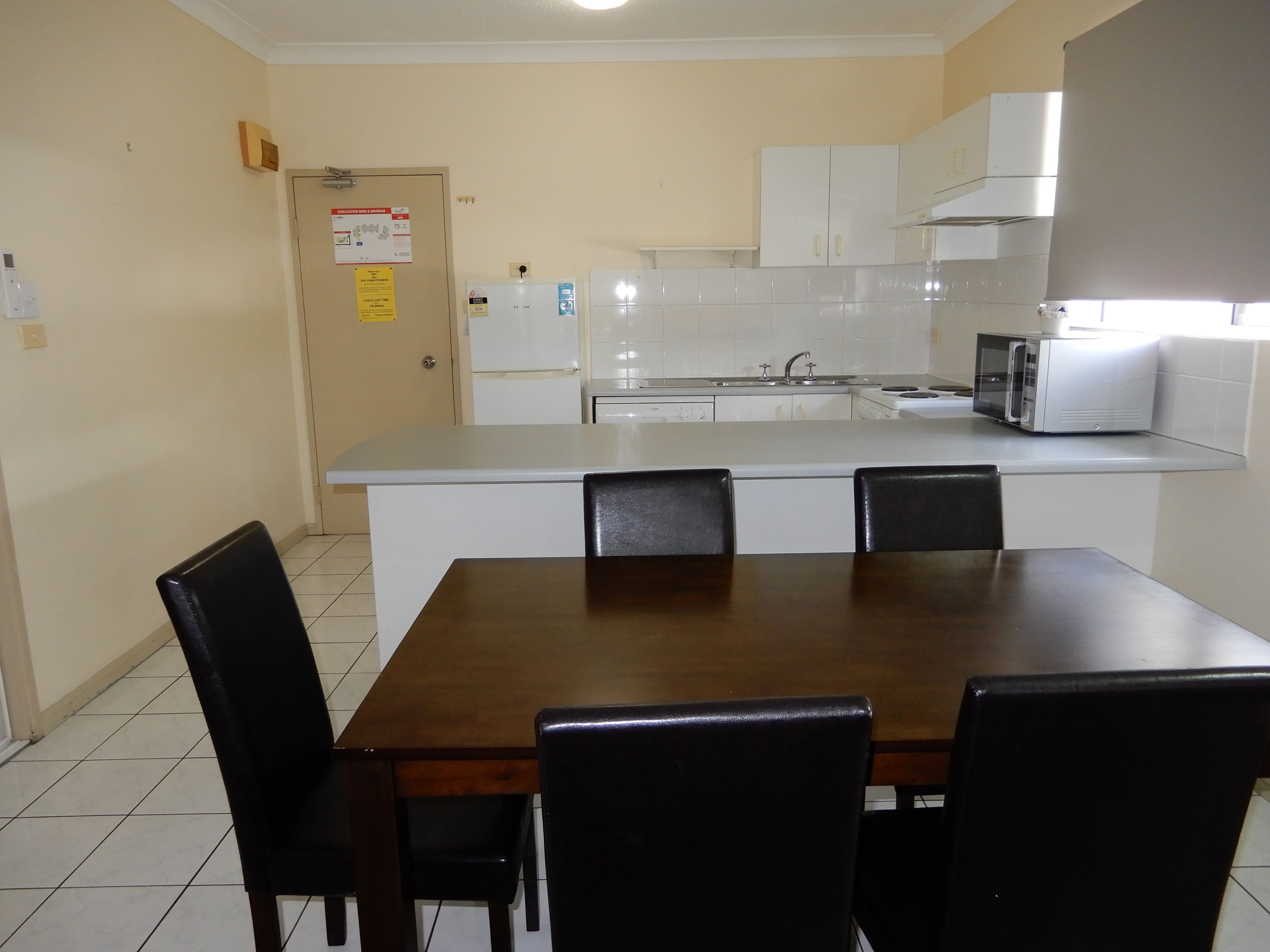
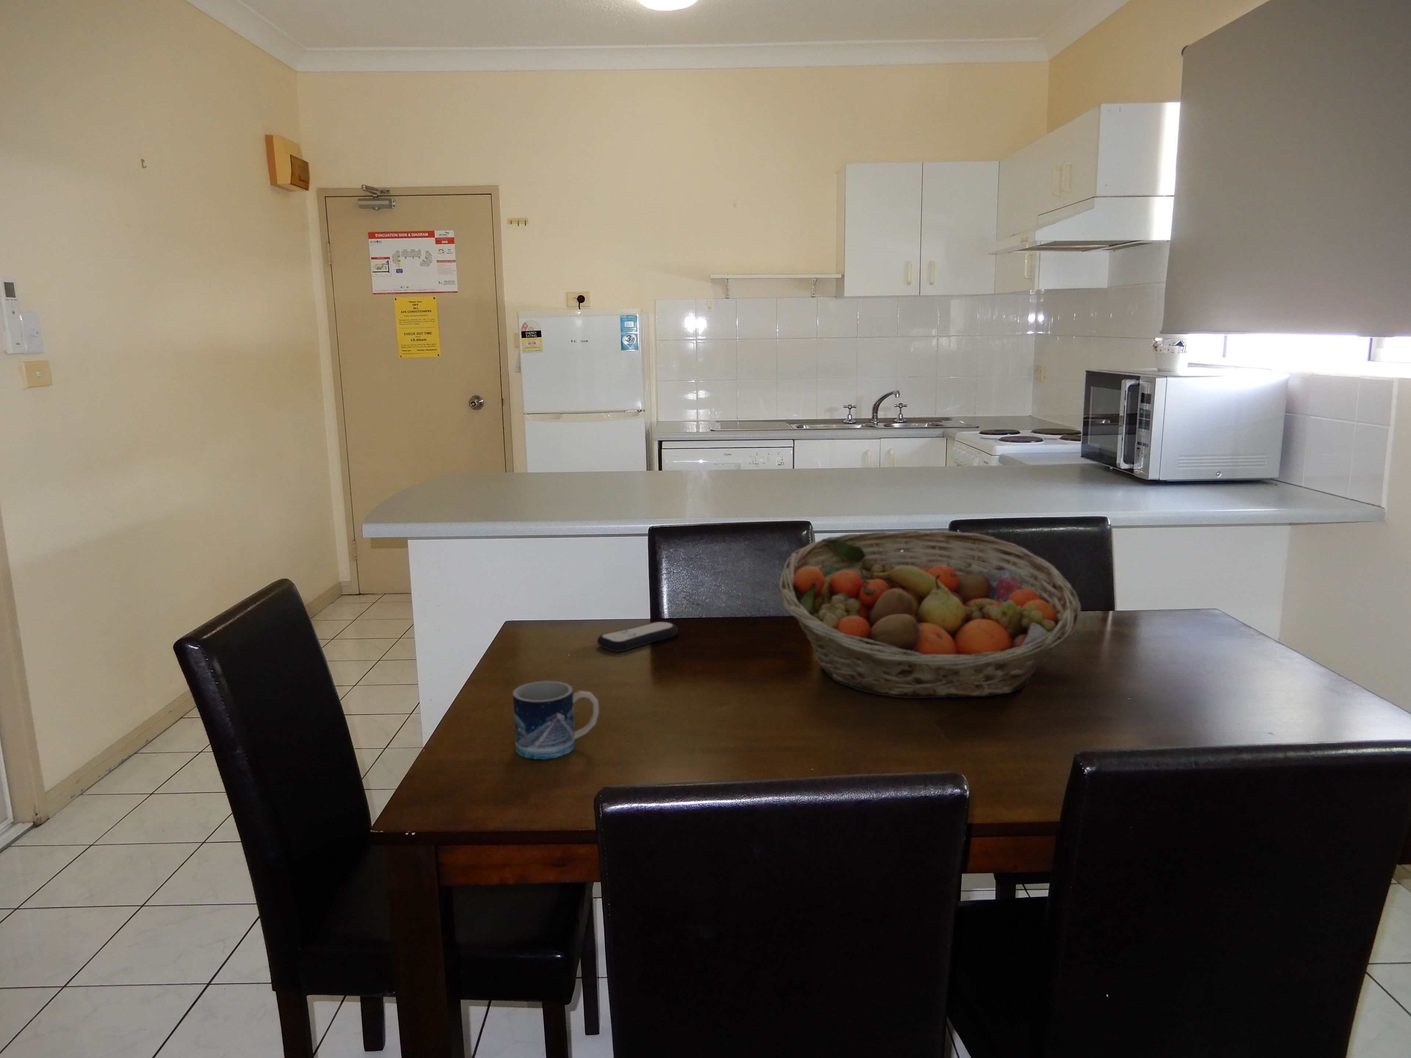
+ fruit basket [779,530,1081,698]
+ remote control [597,621,679,651]
+ mug [512,681,599,760]
